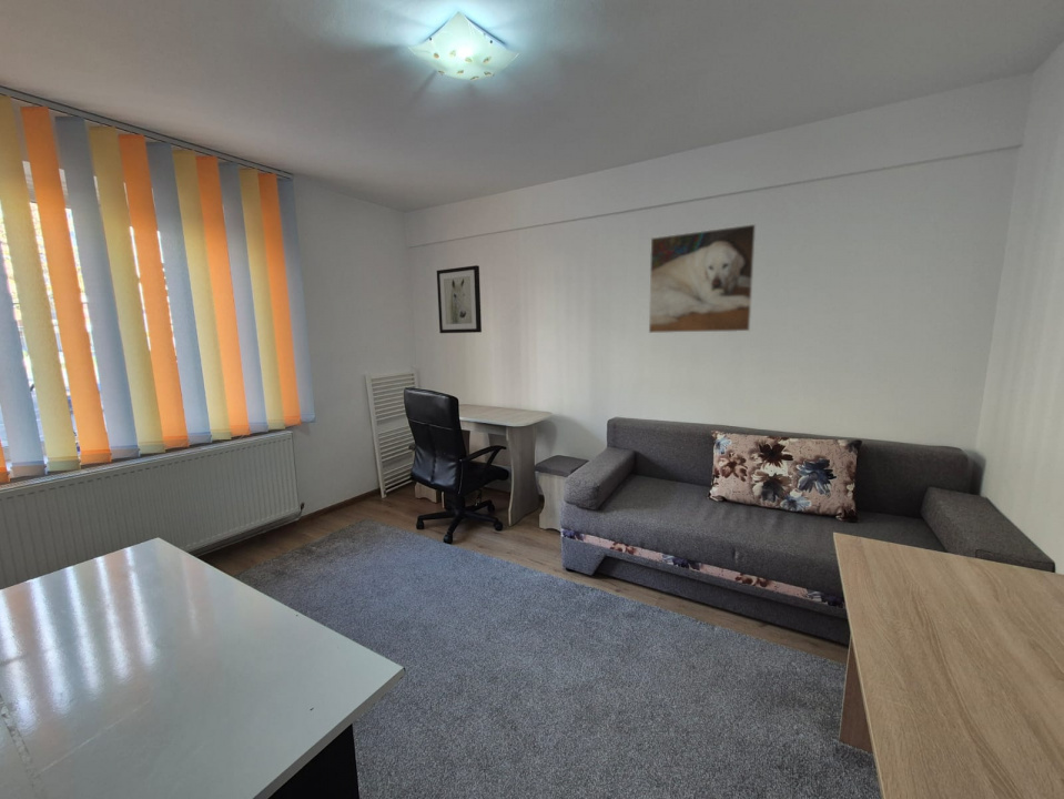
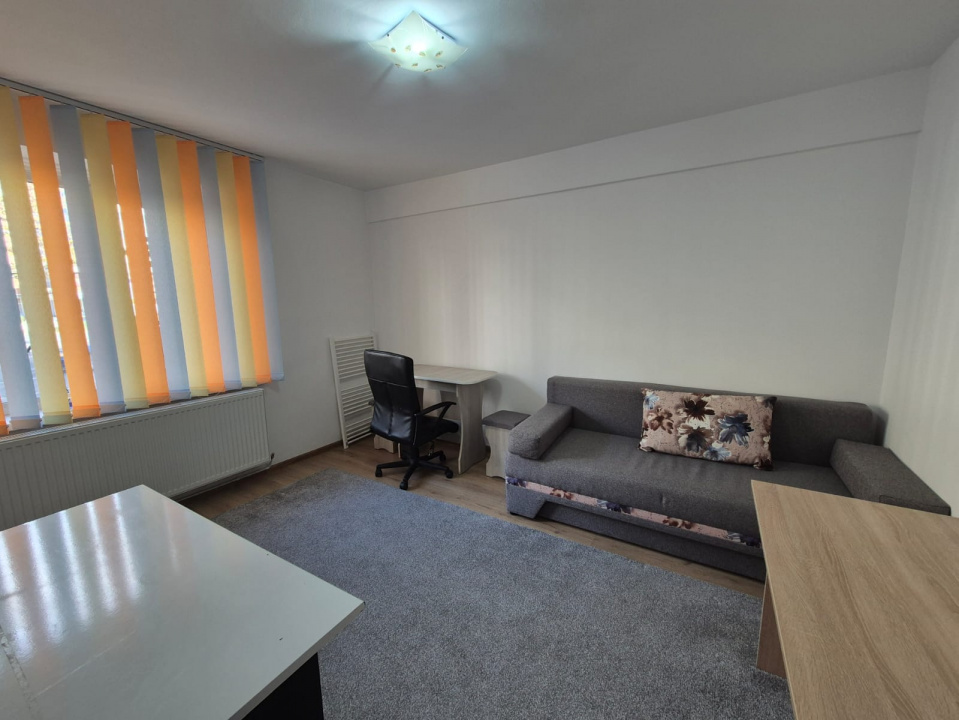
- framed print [648,223,757,334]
- wall art [436,264,483,334]
